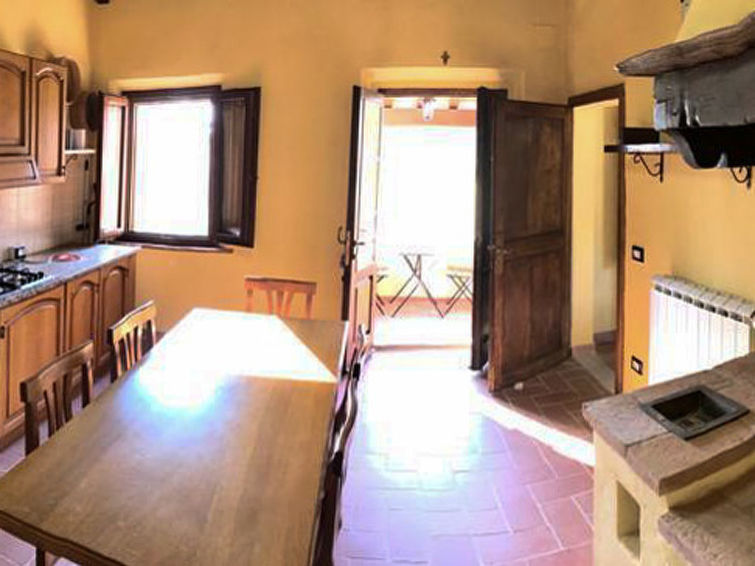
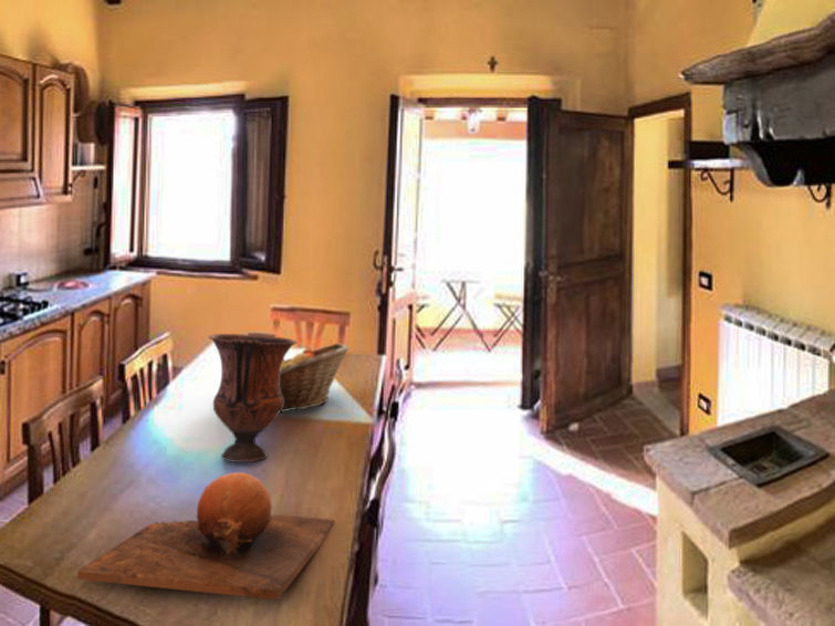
+ fruit basket [279,343,351,413]
+ chopping board [76,471,336,601]
+ vase [207,332,299,463]
